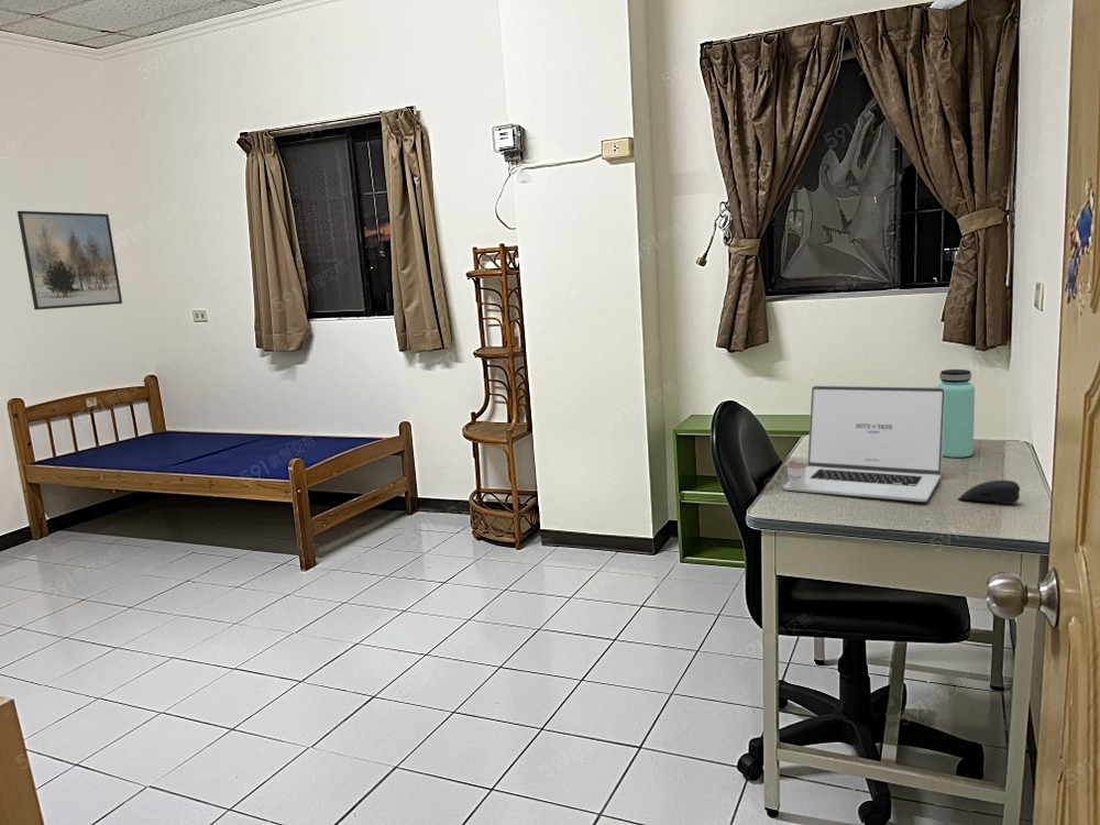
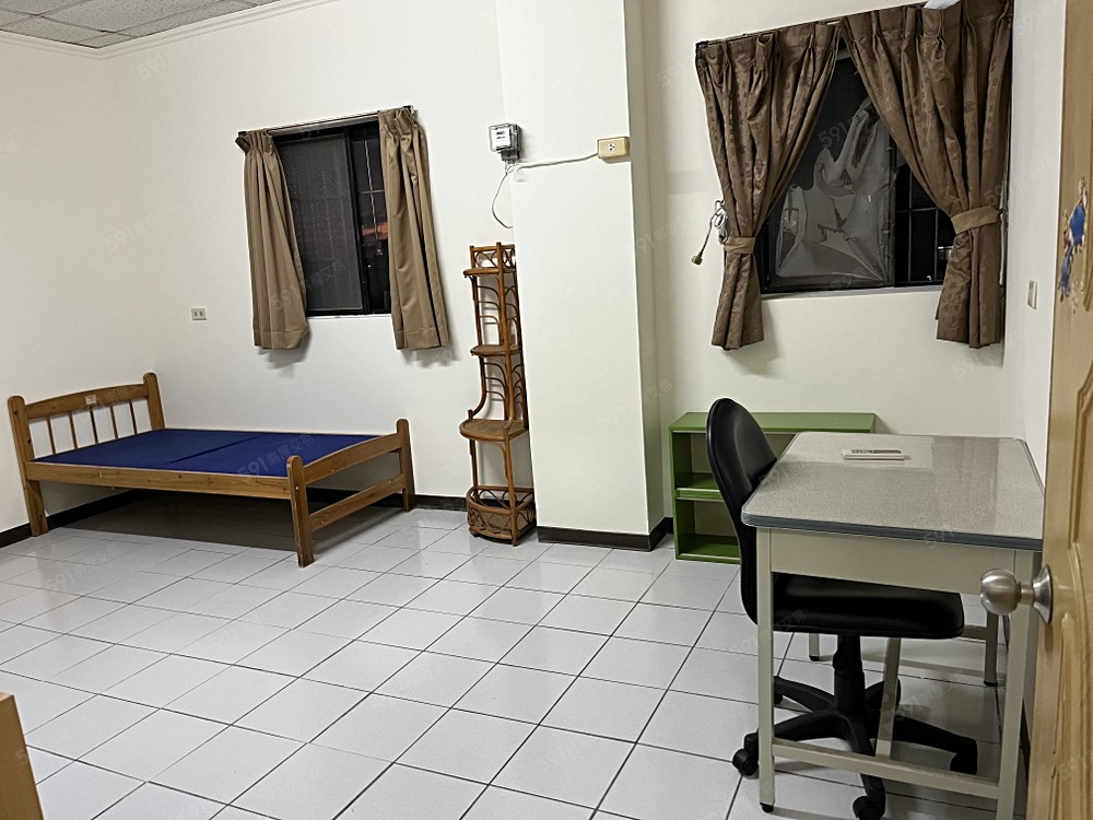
- laptop [782,385,945,503]
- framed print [16,210,123,311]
- bottle [935,369,976,459]
- computer mouse [957,480,1021,505]
